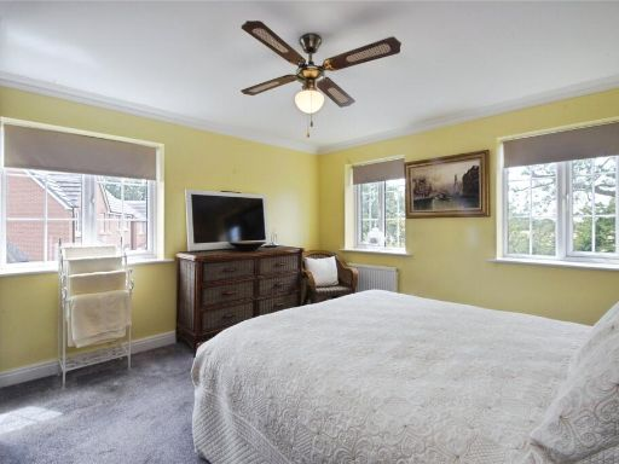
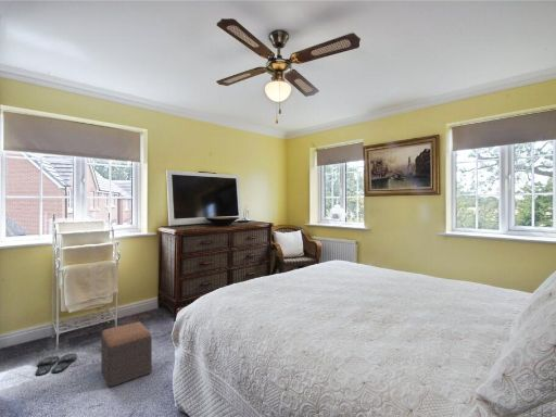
+ slippers [35,353,78,377]
+ footstool [100,320,153,389]
